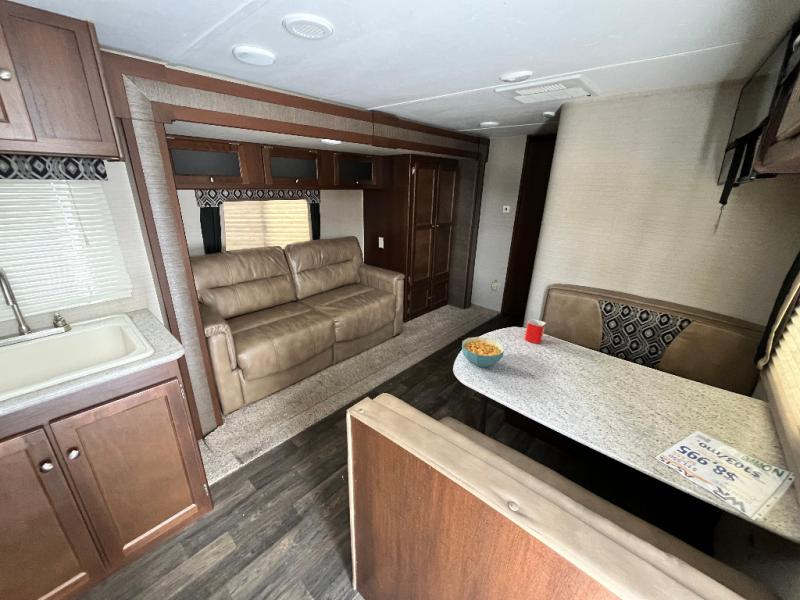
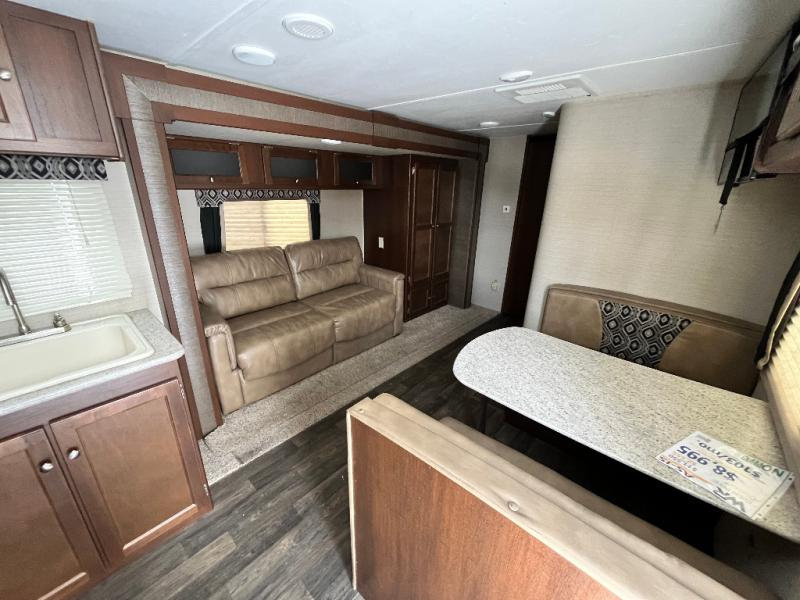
- cereal bowl [461,336,505,368]
- mug [524,318,547,345]
